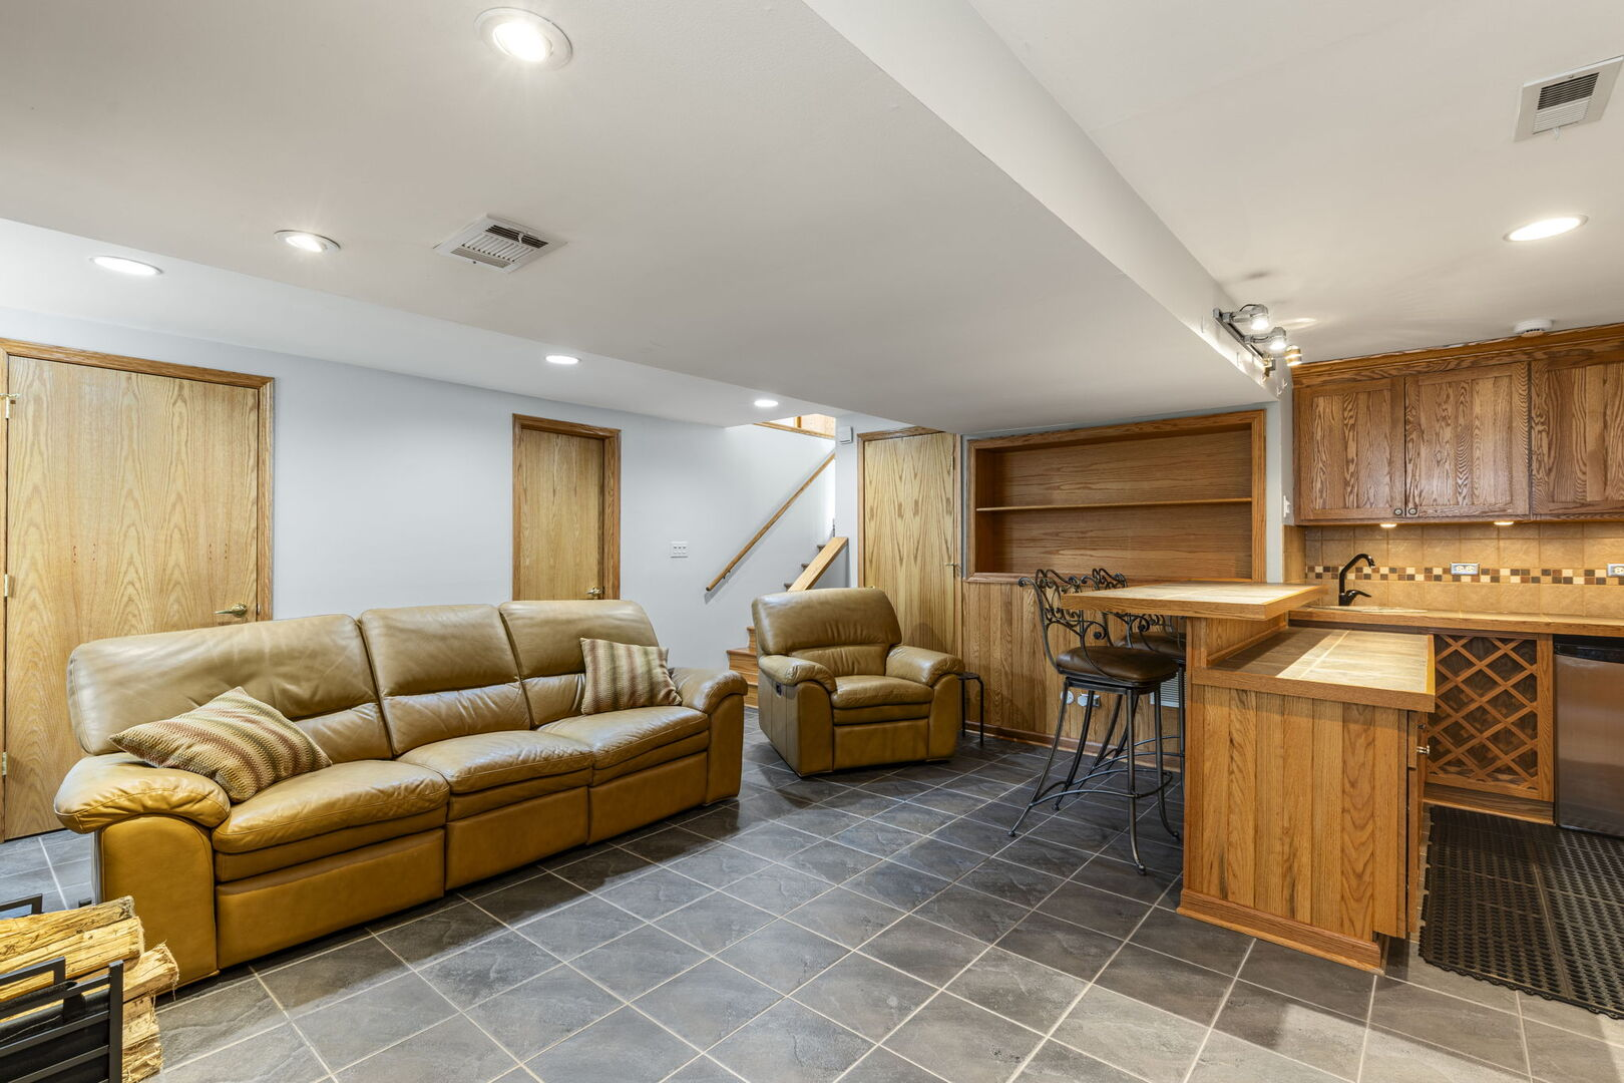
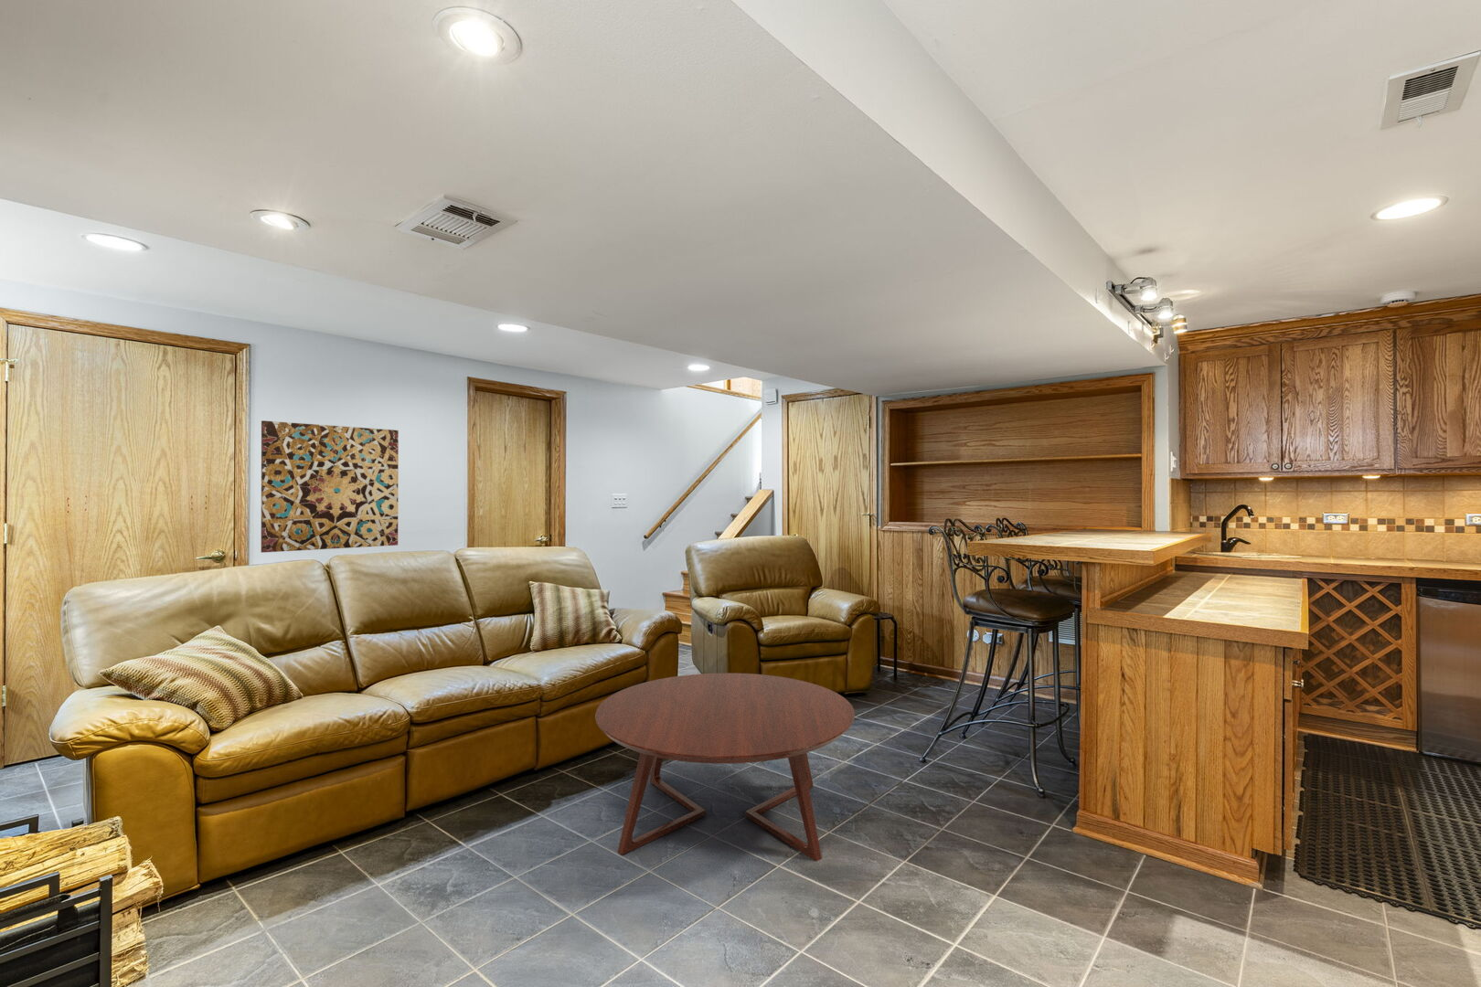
+ wall art [260,420,400,554]
+ coffee table [594,673,856,861]
